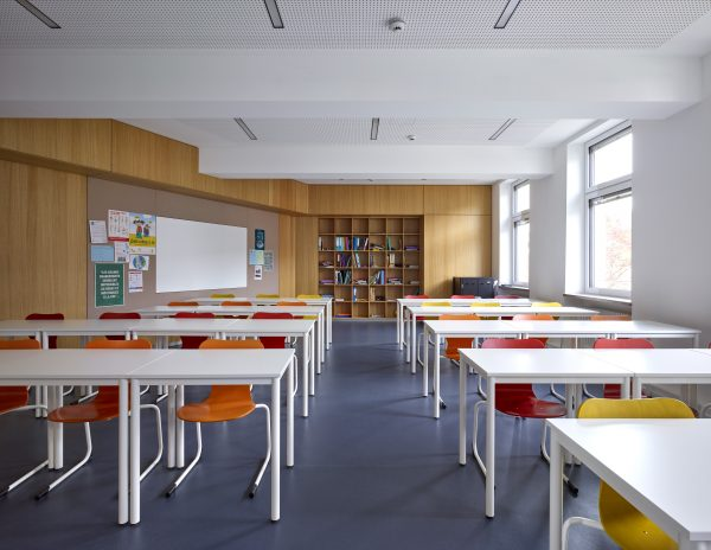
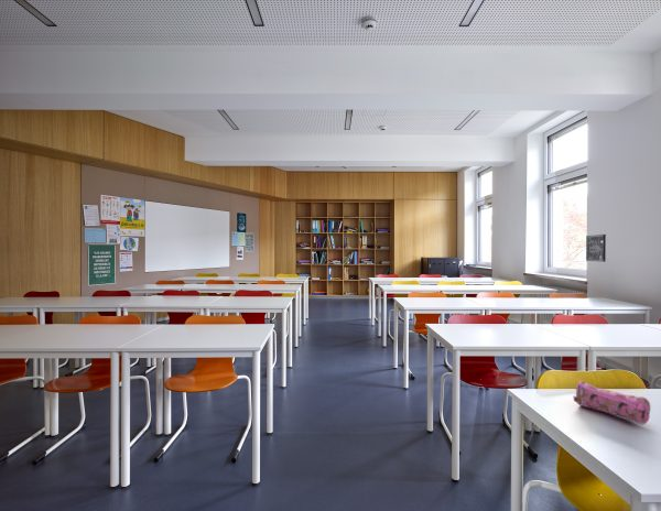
+ wall art [585,233,607,263]
+ pencil case [573,380,651,425]
